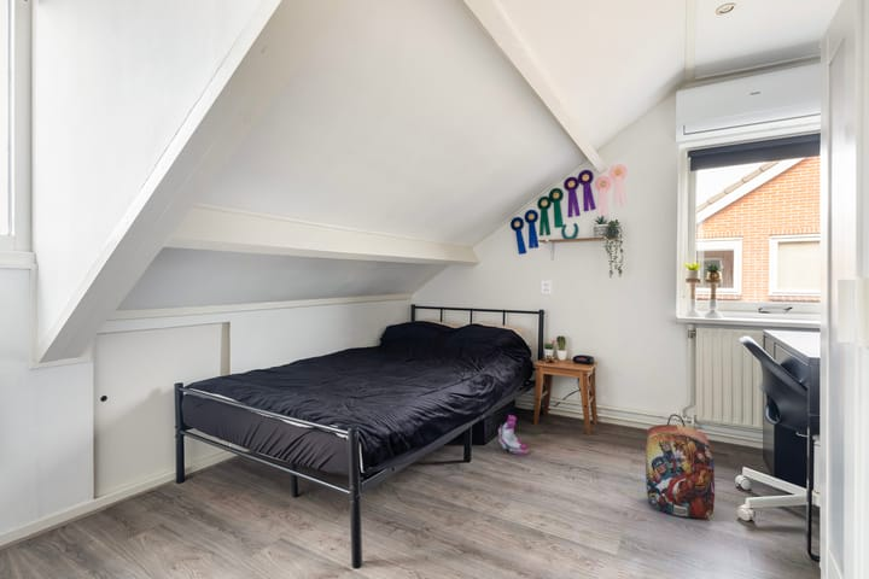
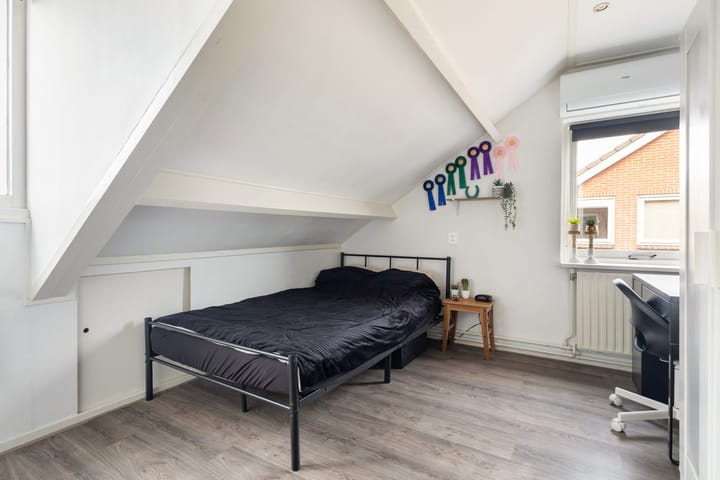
- backpack [645,413,716,519]
- boots [497,414,530,455]
